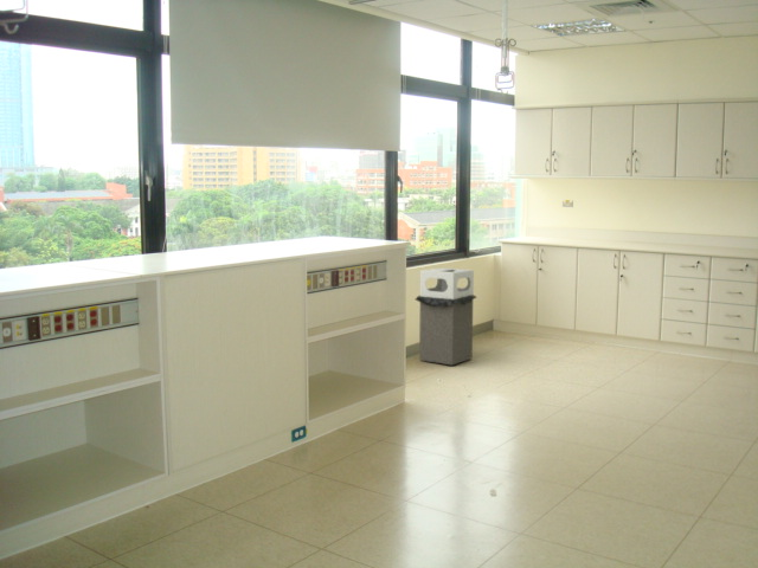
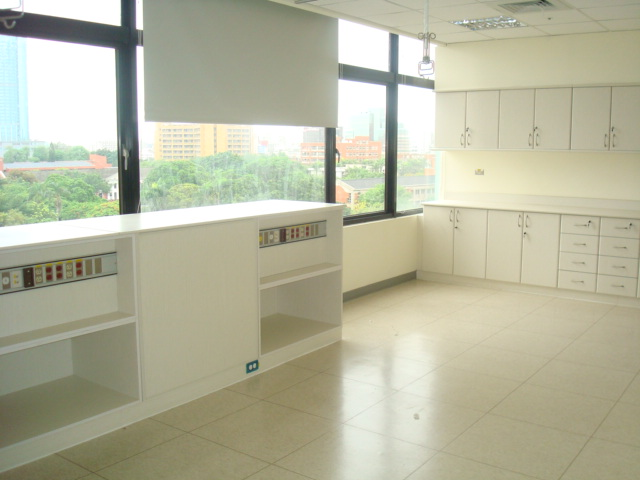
- trash bin [415,266,477,367]
